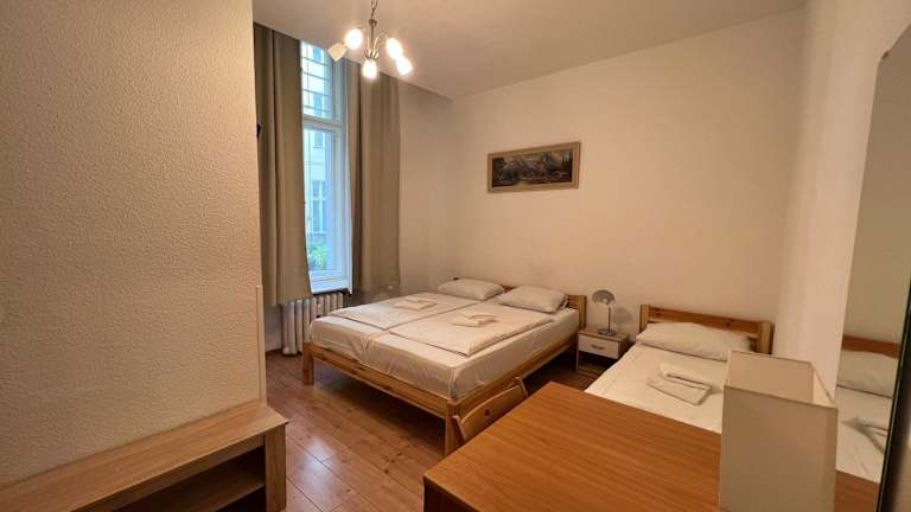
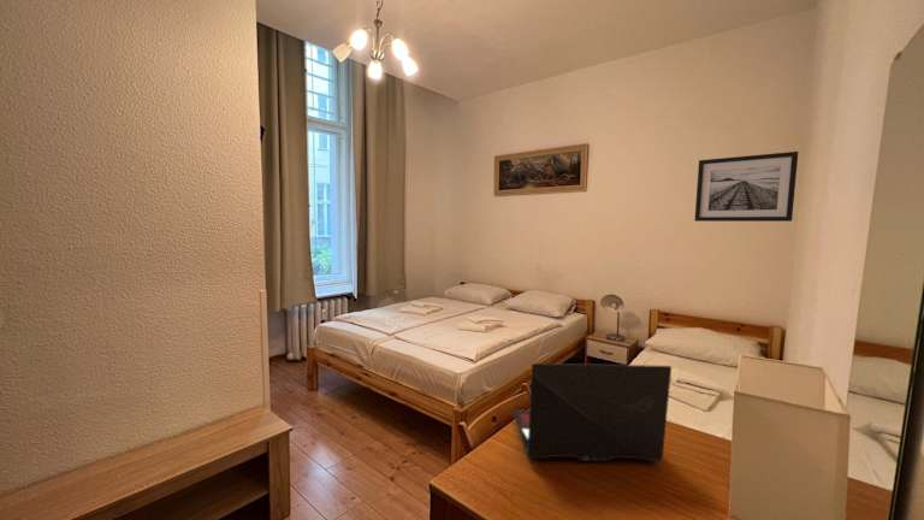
+ laptop [513,362,673,462]
+ wall art [693,150,799,223]
